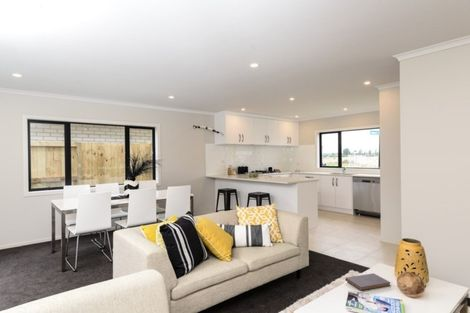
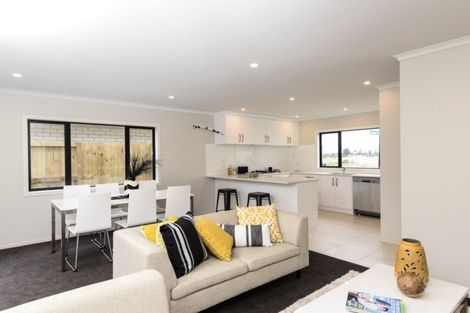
- book [344,272,391,292]
